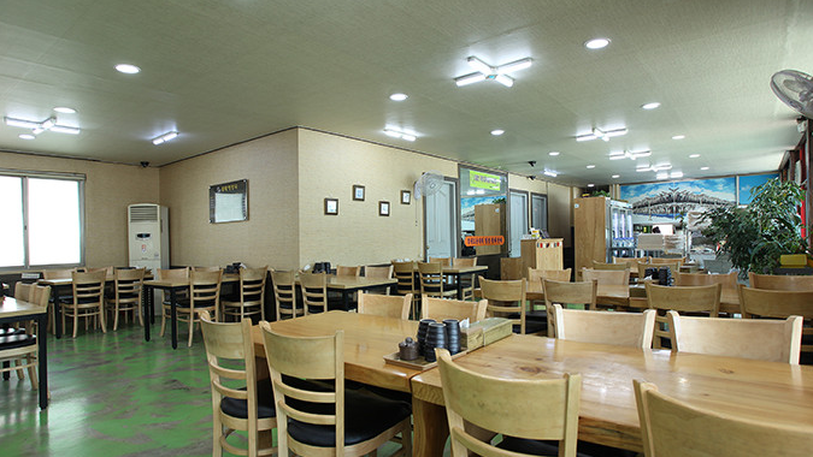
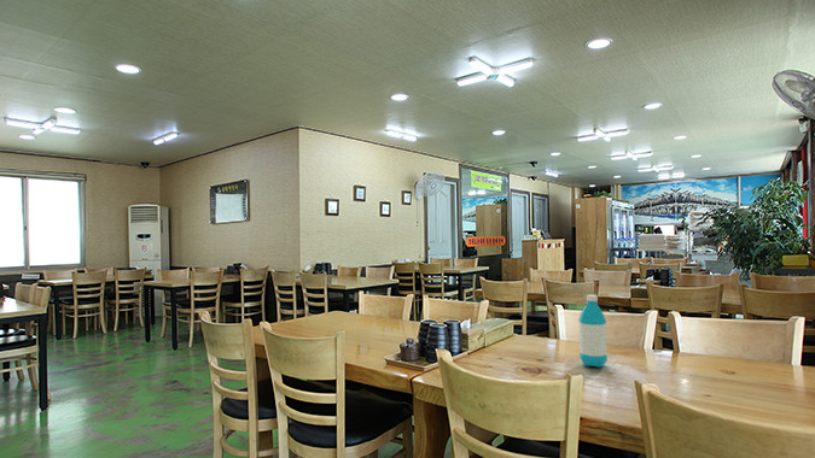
+ water bottle [578,294,609,369]
